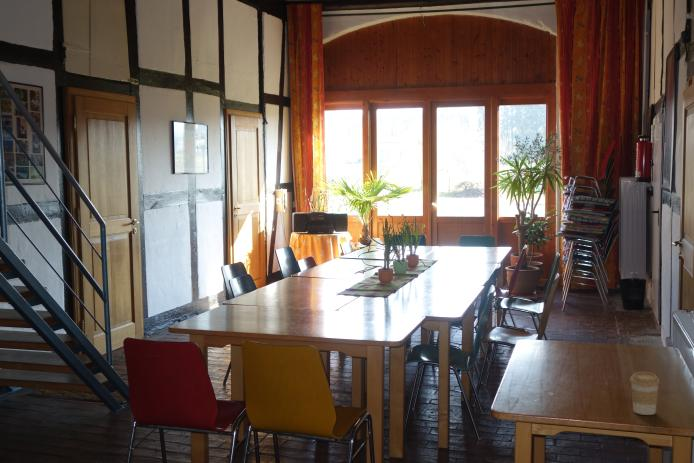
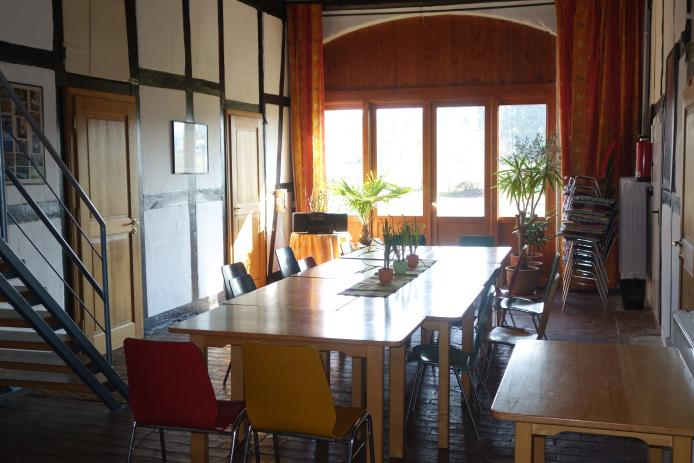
- coffee cup [629,371,661,416]
